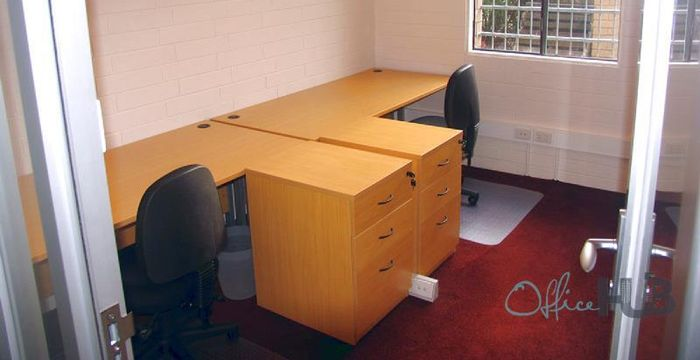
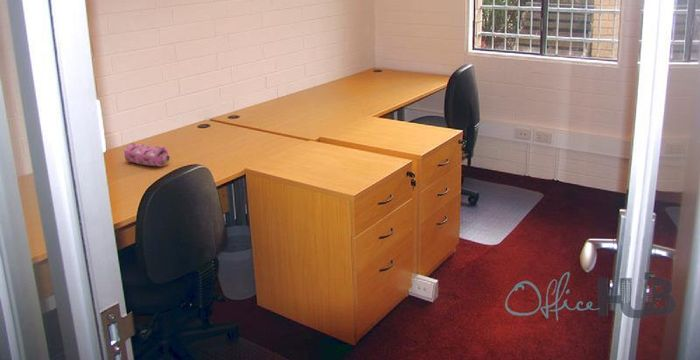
+ pencil case [123,142,171,167]
